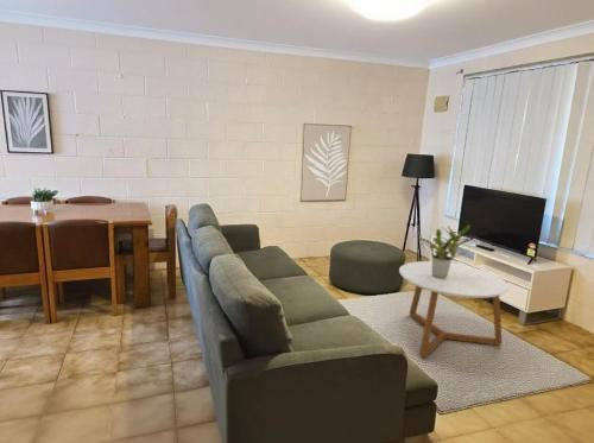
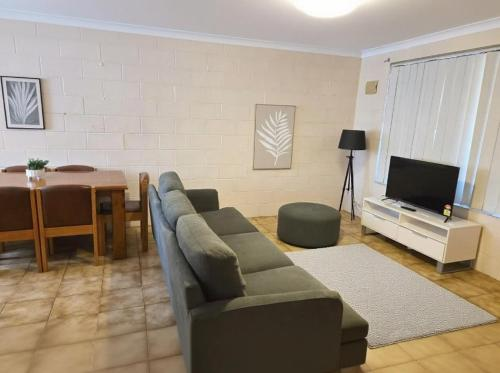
- potted plant [411,224,474,278]
- coffee table [398,260,510,359]
